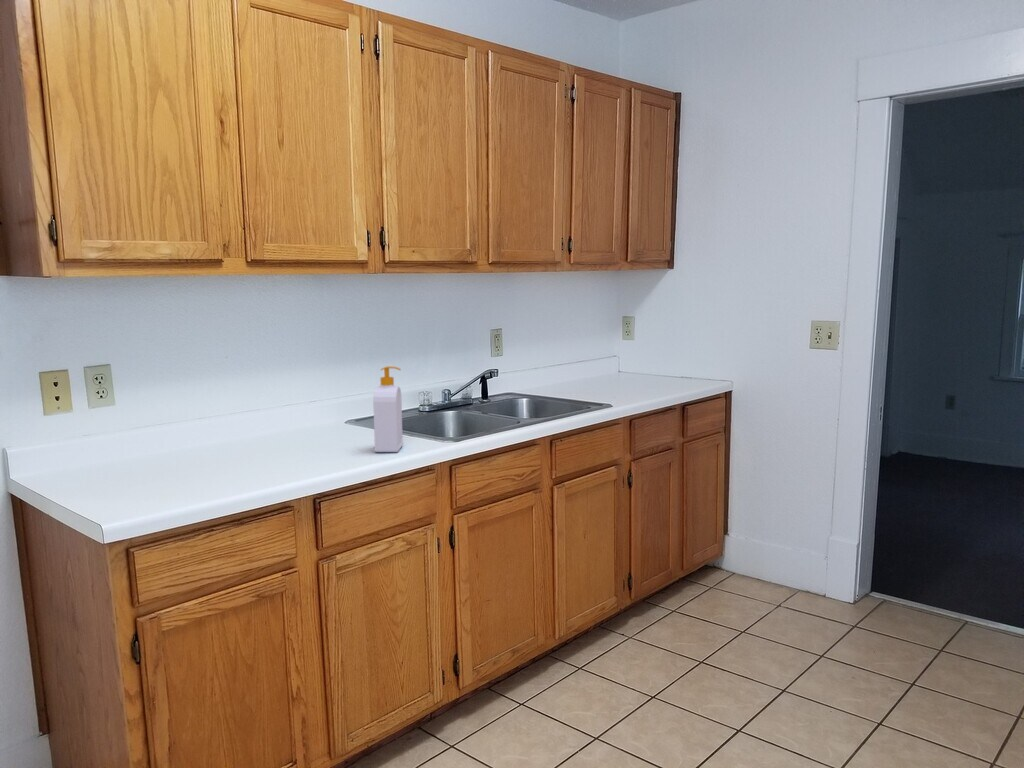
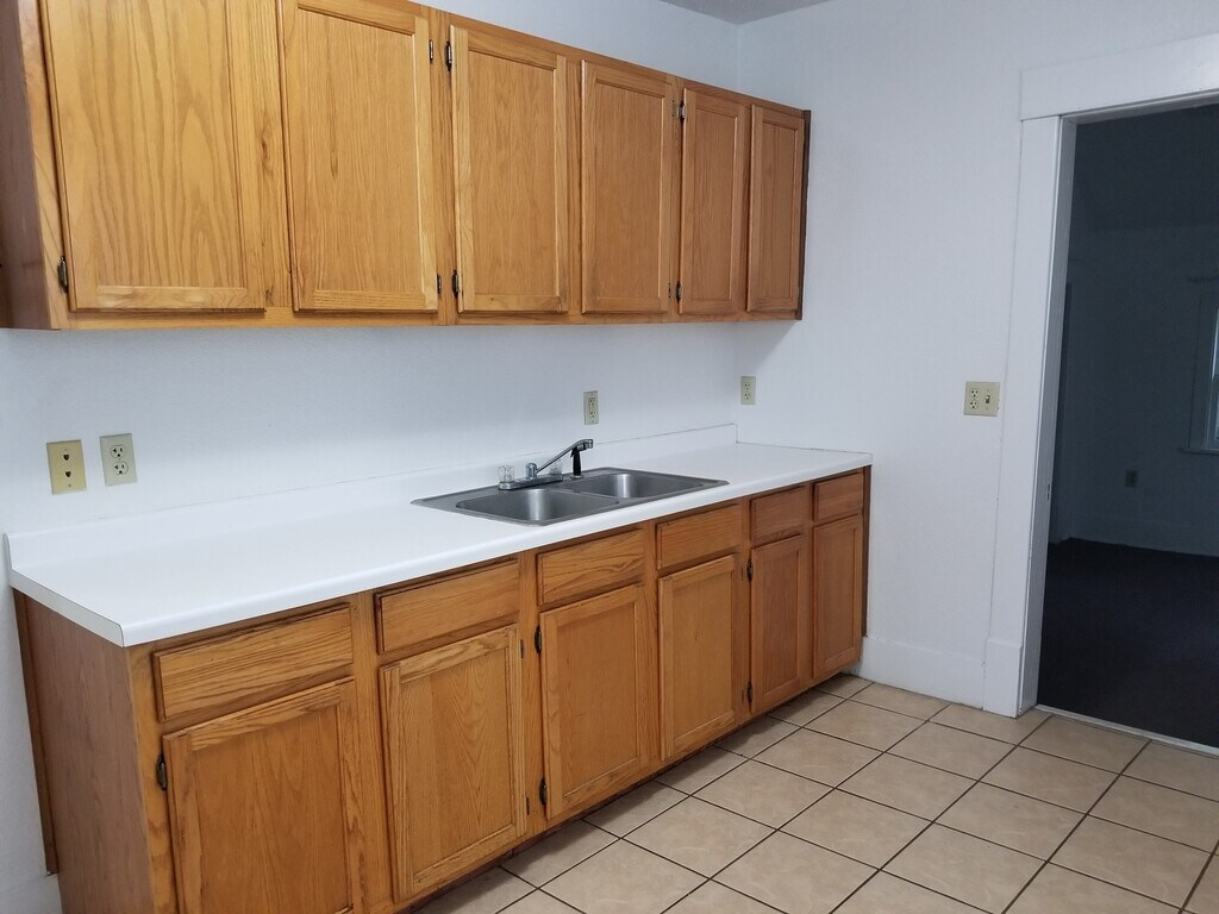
- soap bottle [372,365,404,453]
